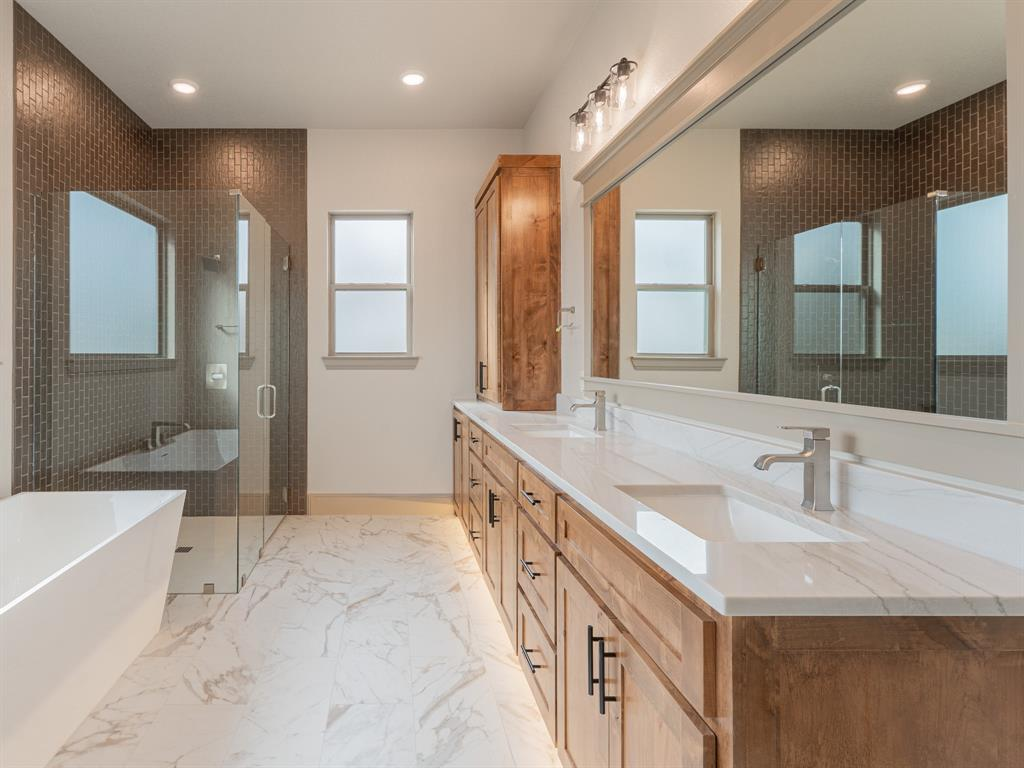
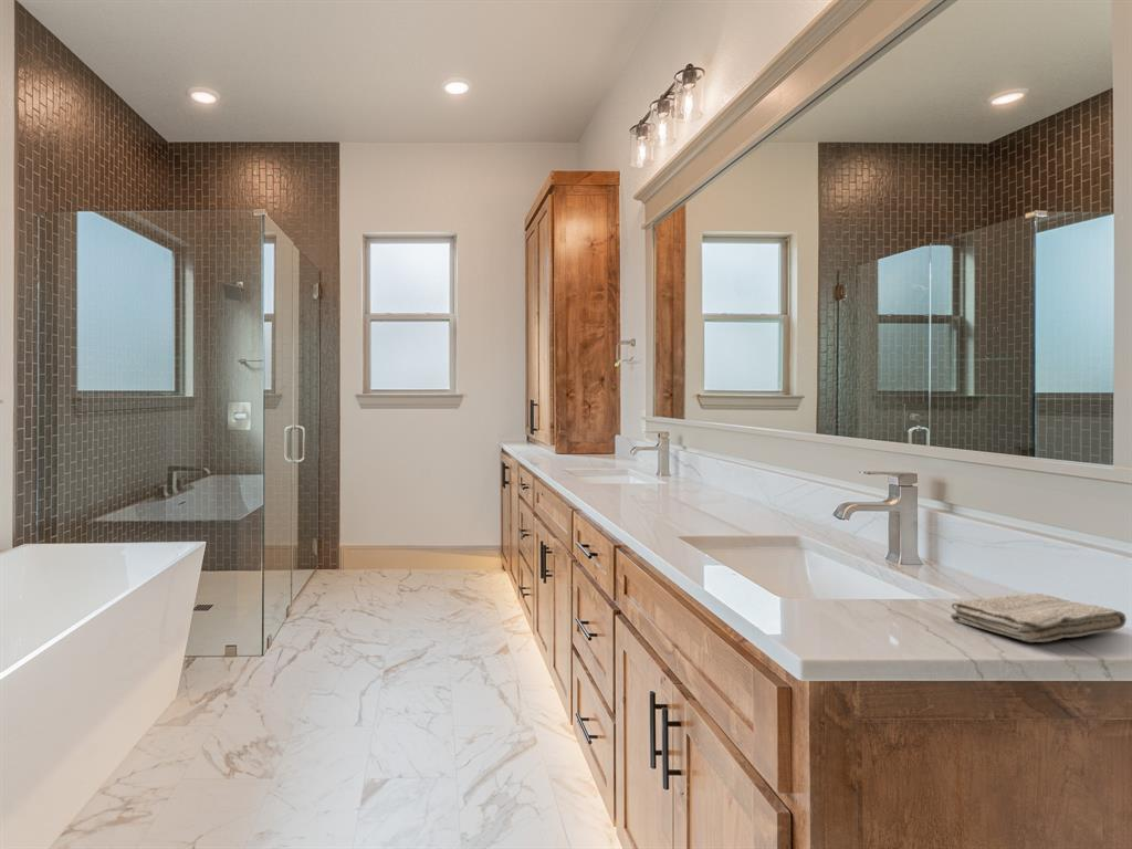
+ washcloth [950,593,1128,643]
